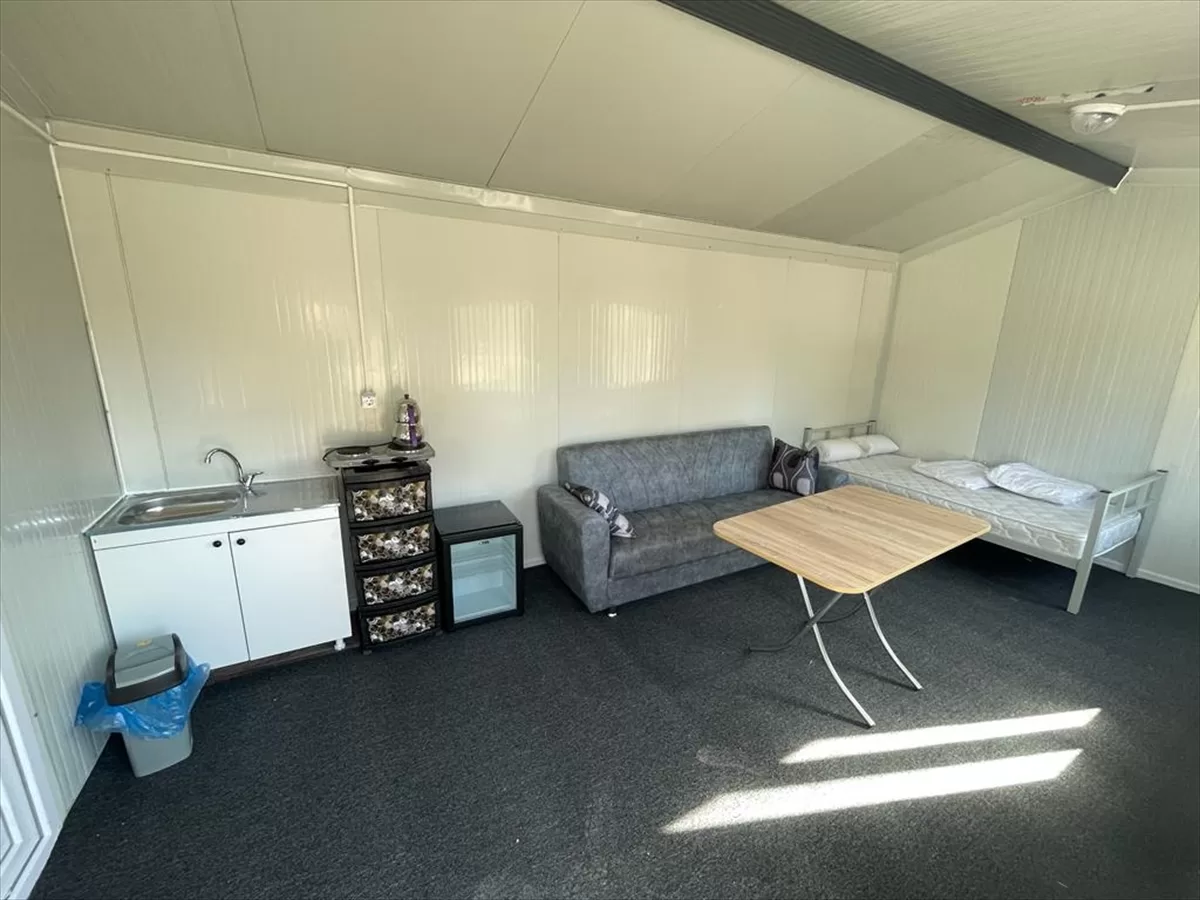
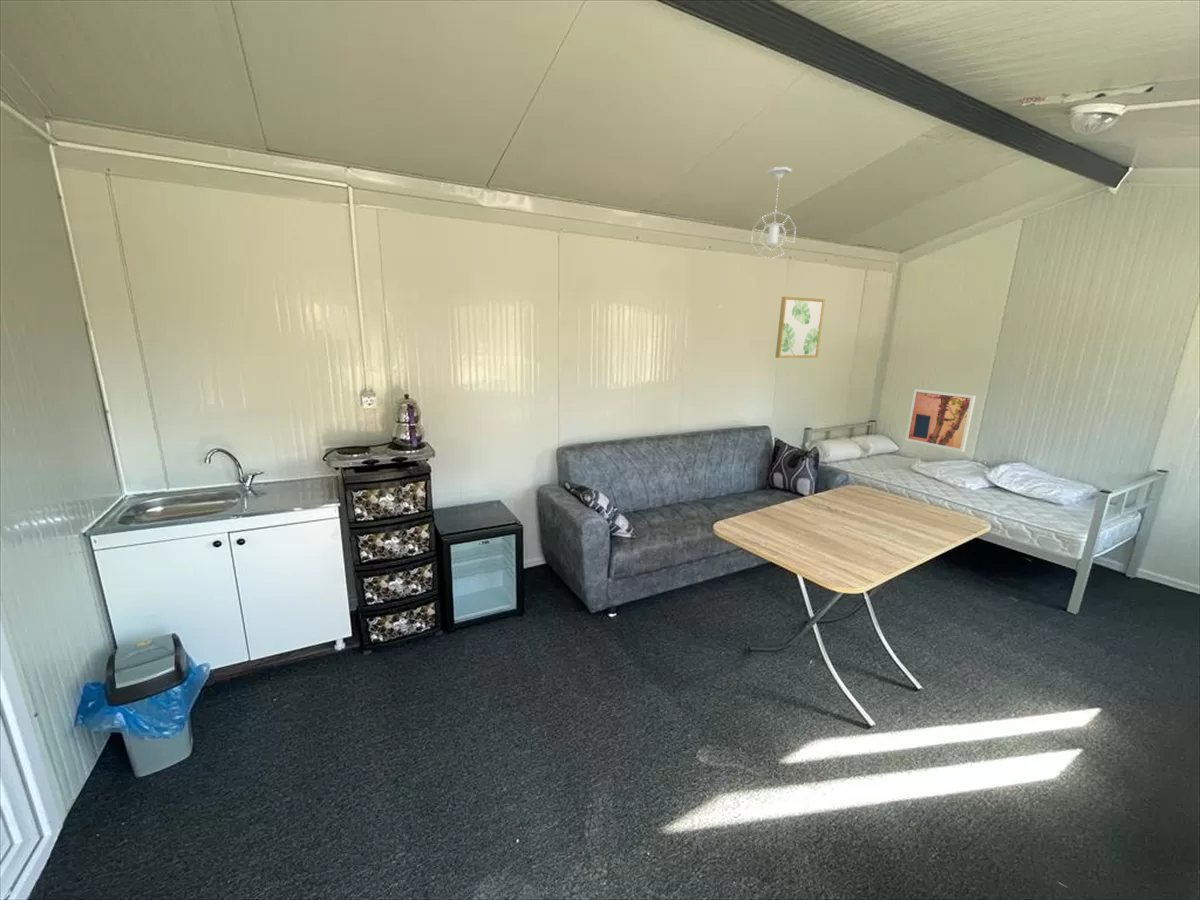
+ wall art [774,296,826,359]
+ wall art [905,388,977,453]
+ pendant light [750,166,797,260]
